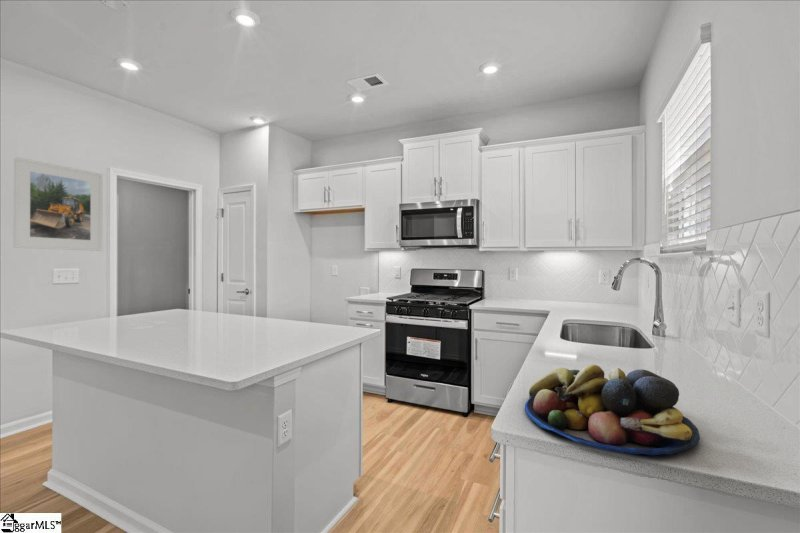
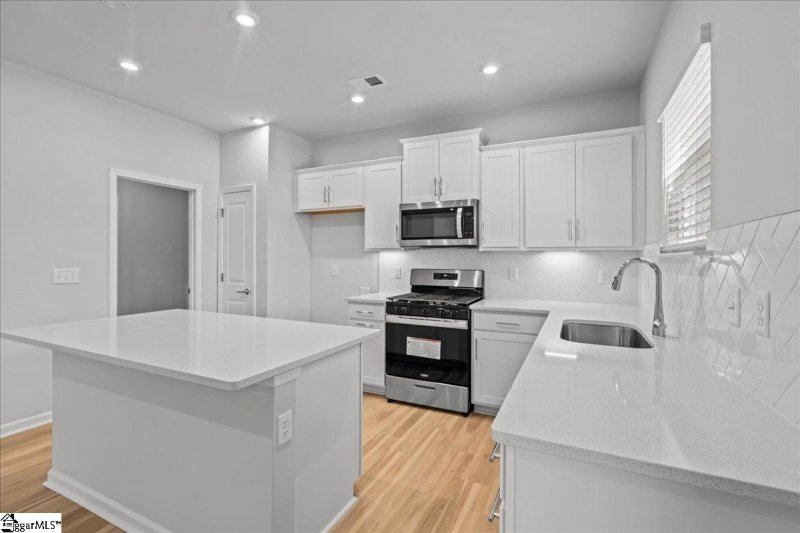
- fruit bowl [524,363,701,456]
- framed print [13,156,104,252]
